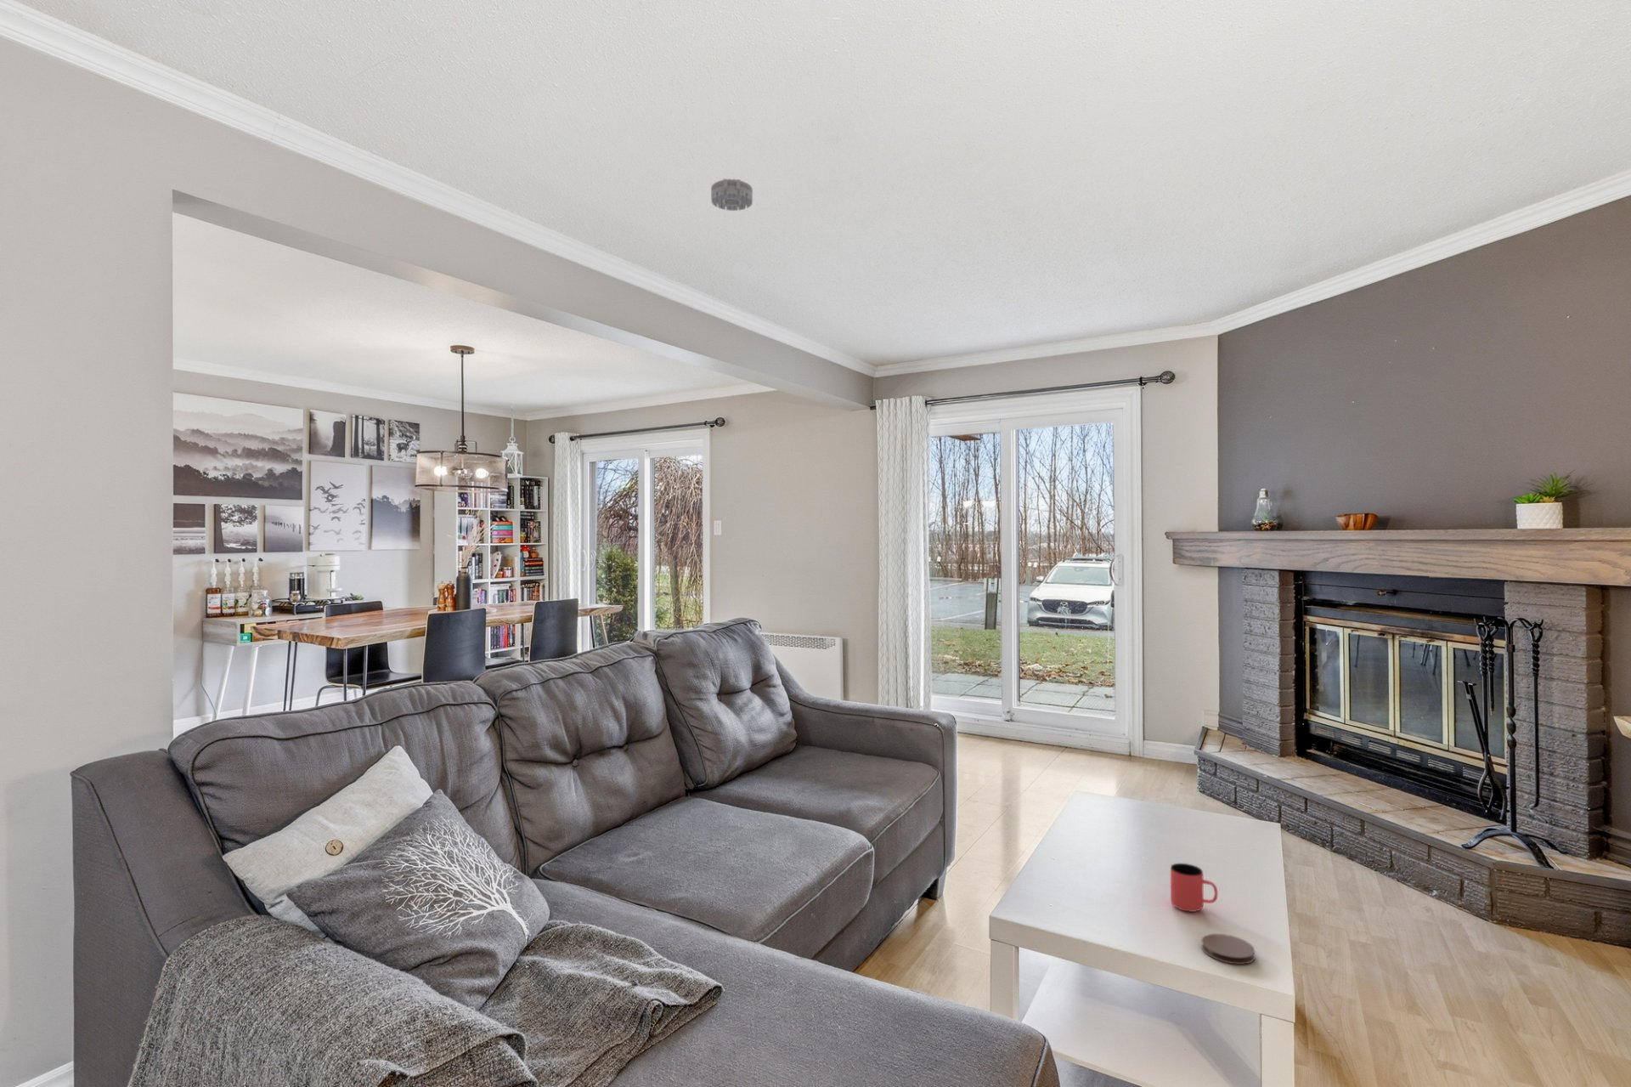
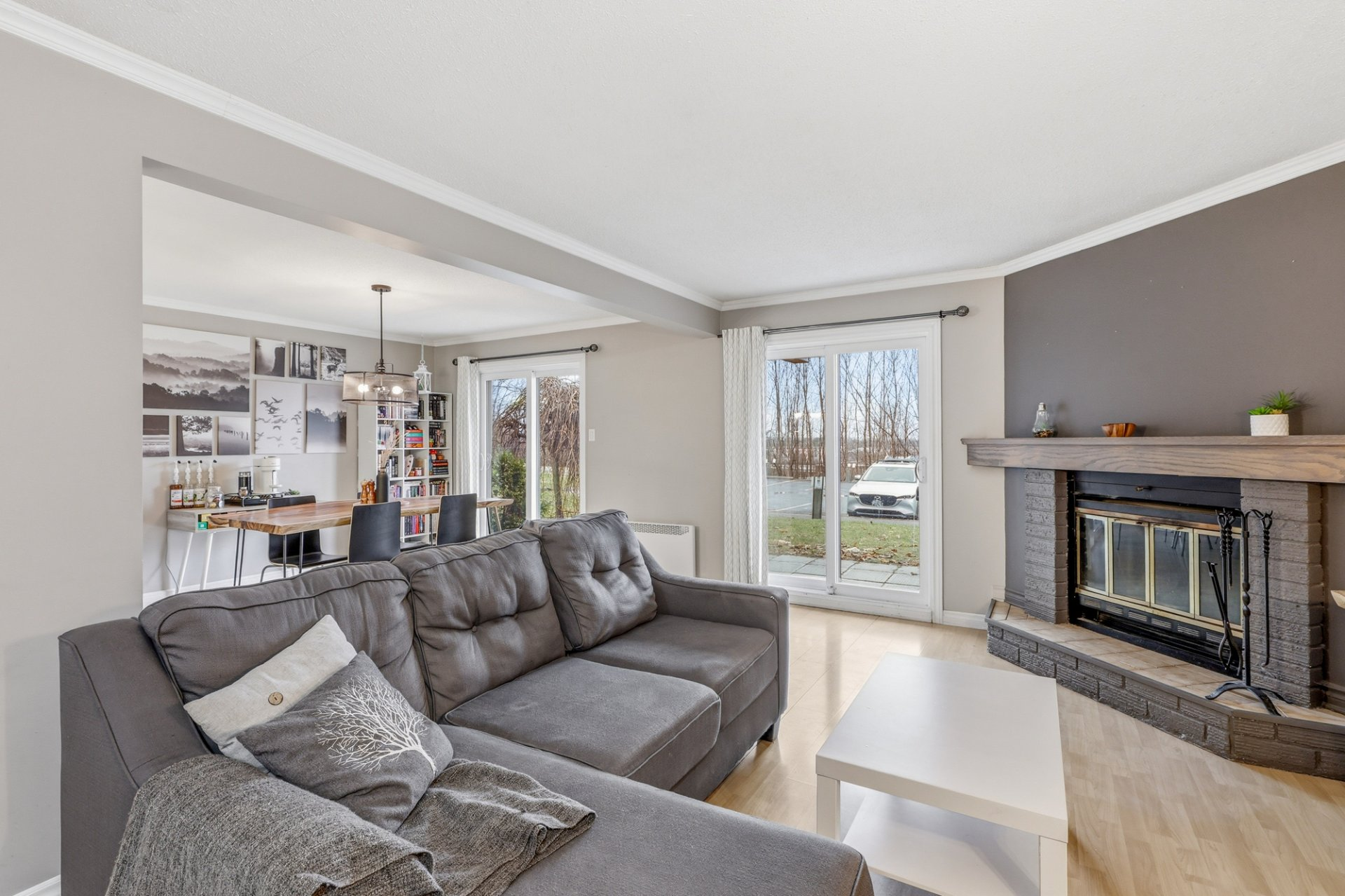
- cup [1170,863,1219,912]
- smoke detector [711,177,753,211]
- coaster [1201,933,1256,966]
